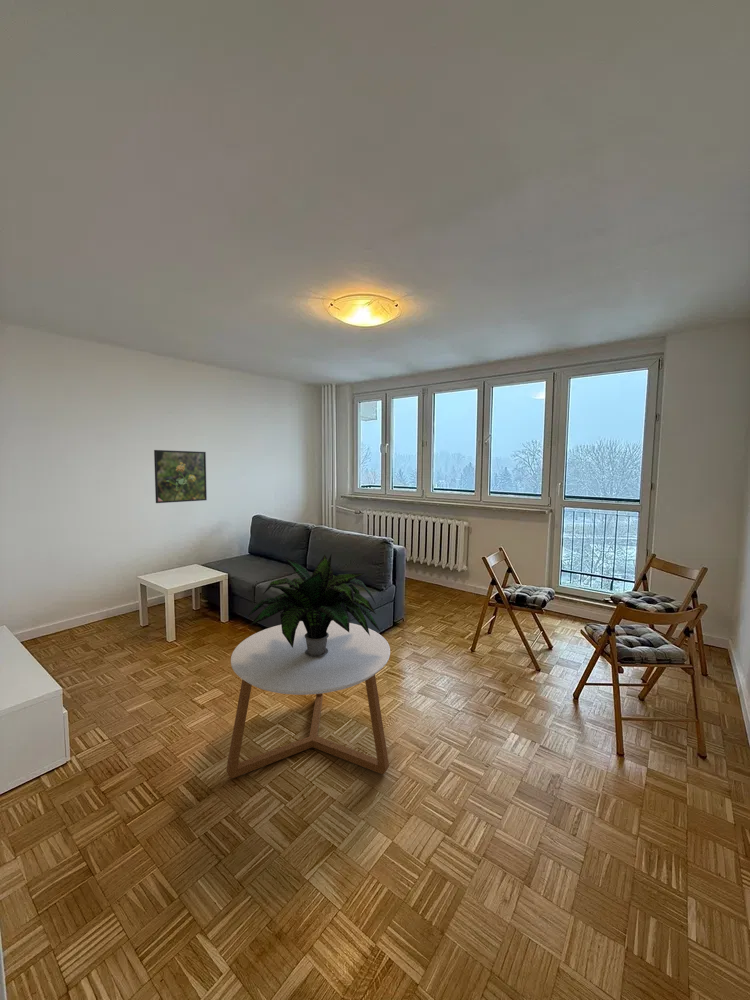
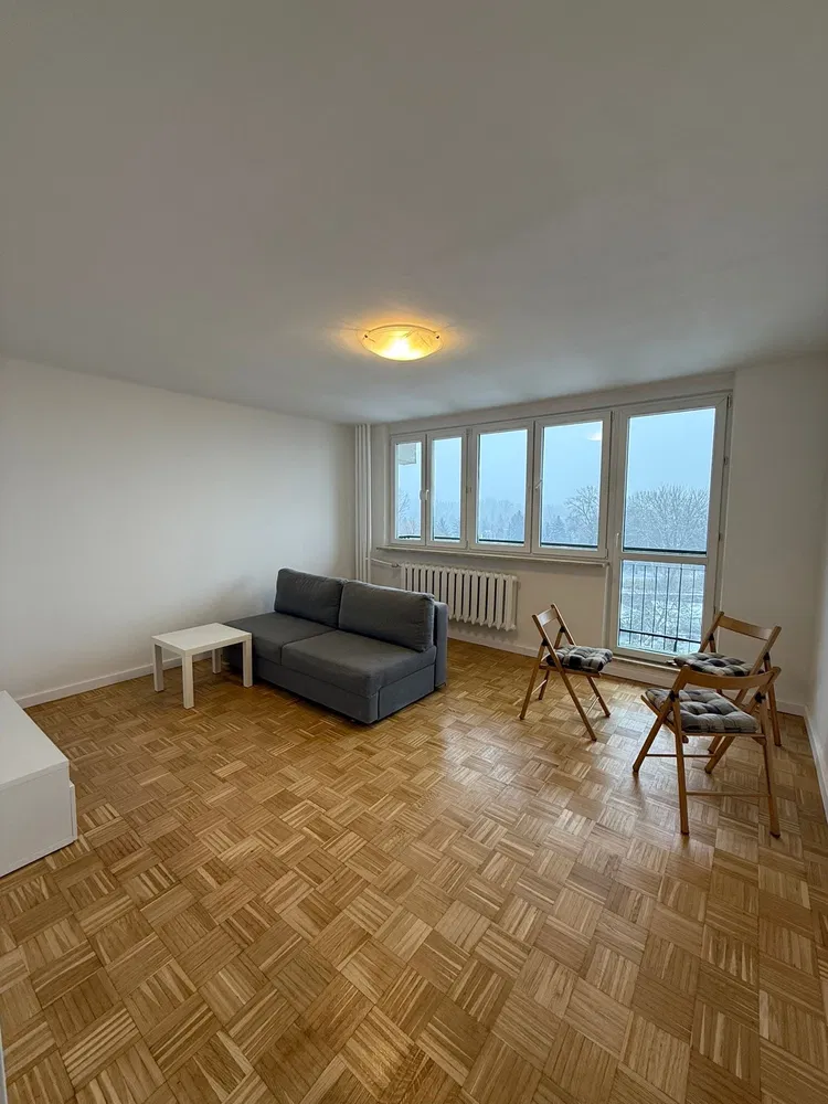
- coffee table [225,620,391,779]
- potted plant [247,553,381,657]
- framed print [153,449,208,504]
